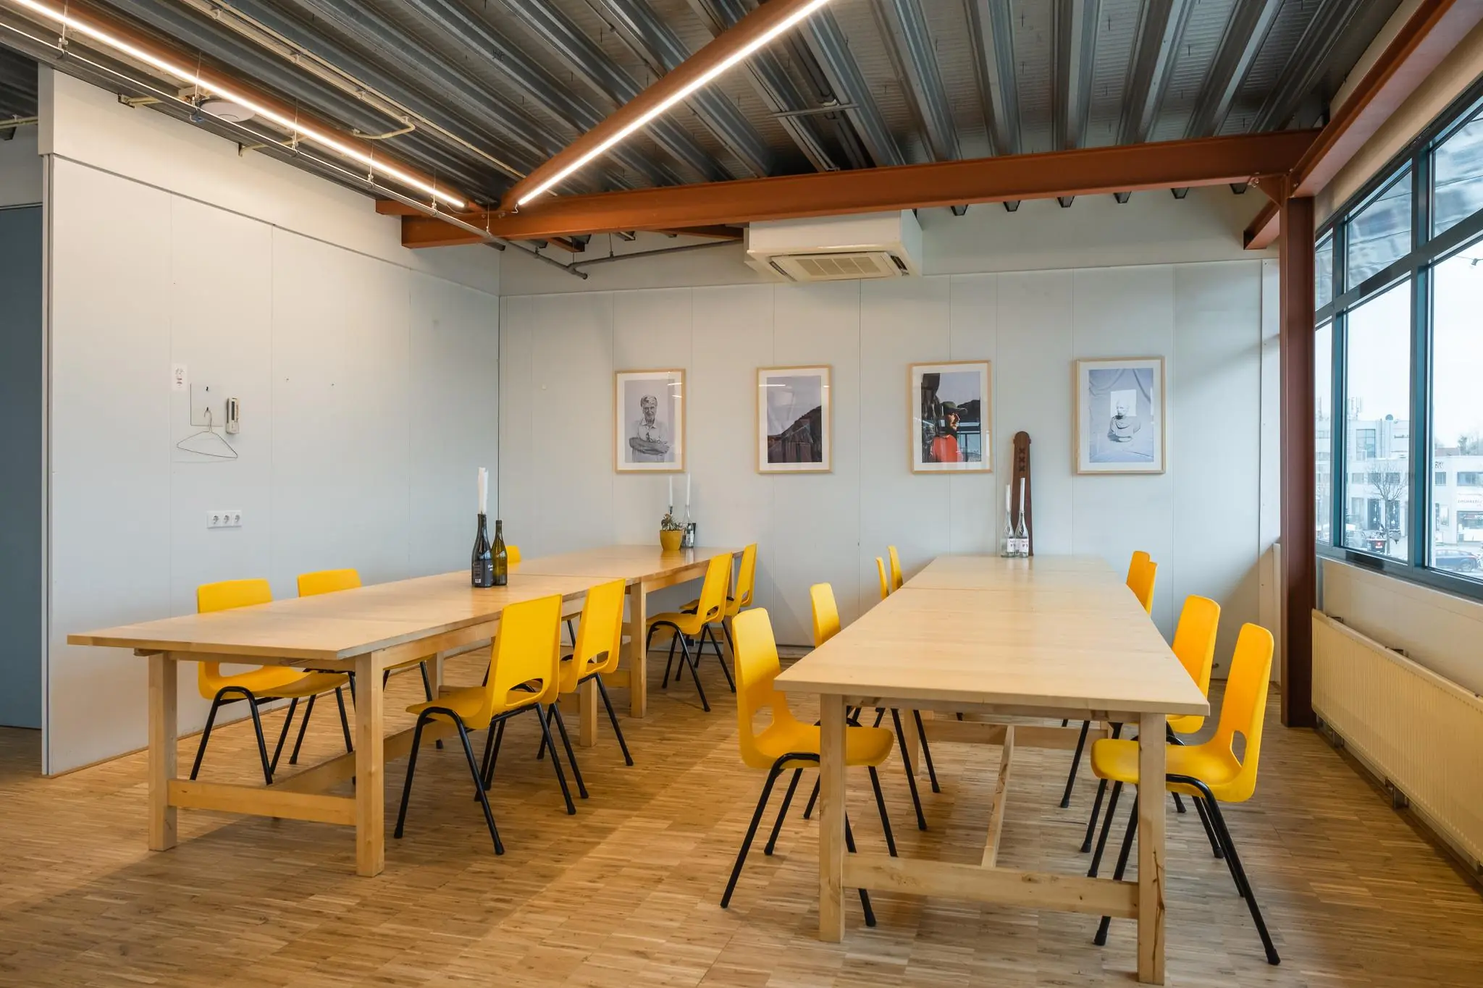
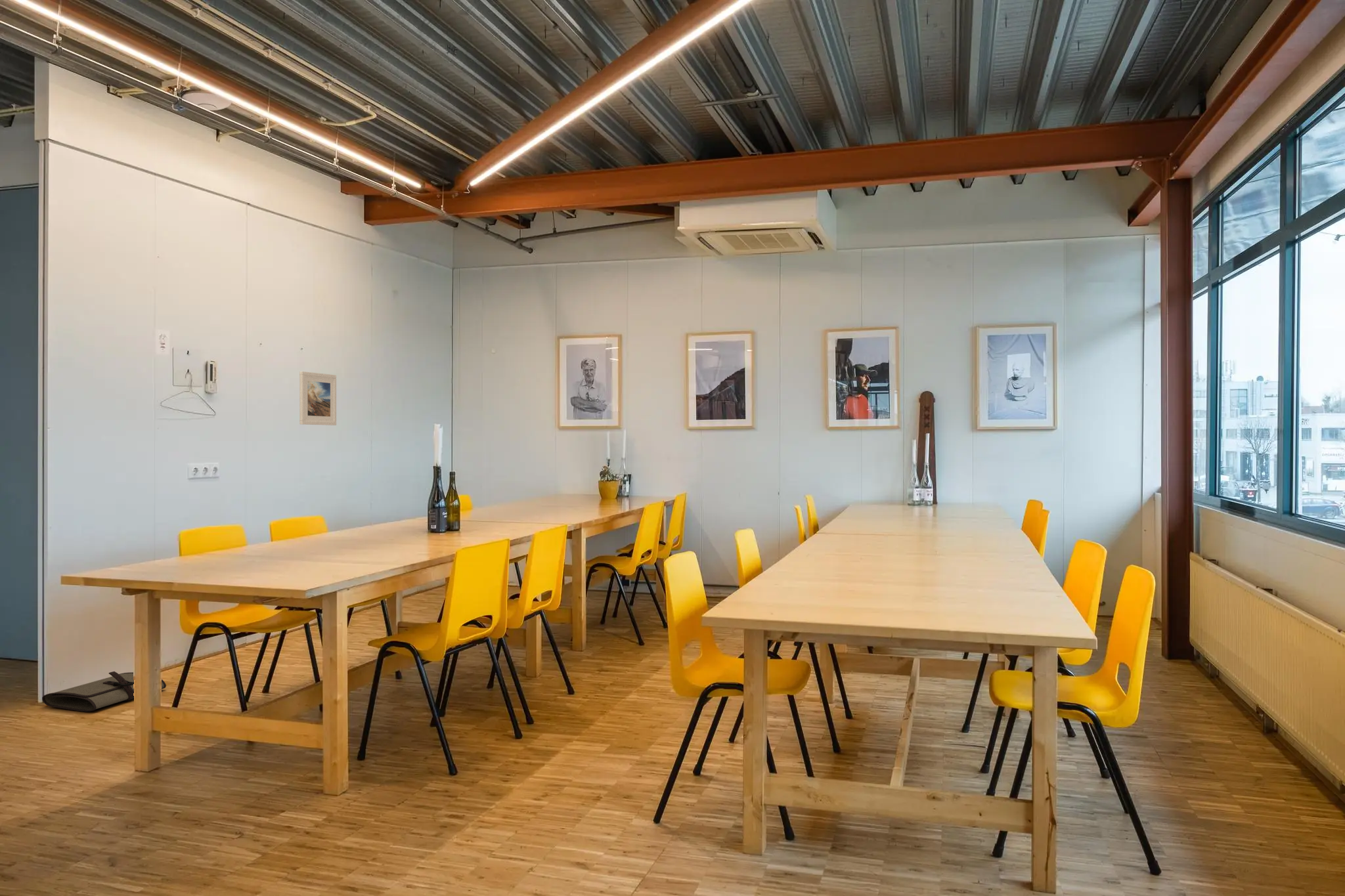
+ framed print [299,371,337,426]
+ tool roll [41,671,167,712]
